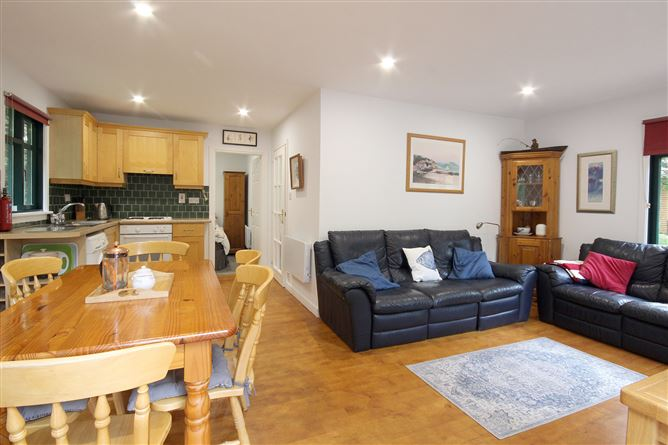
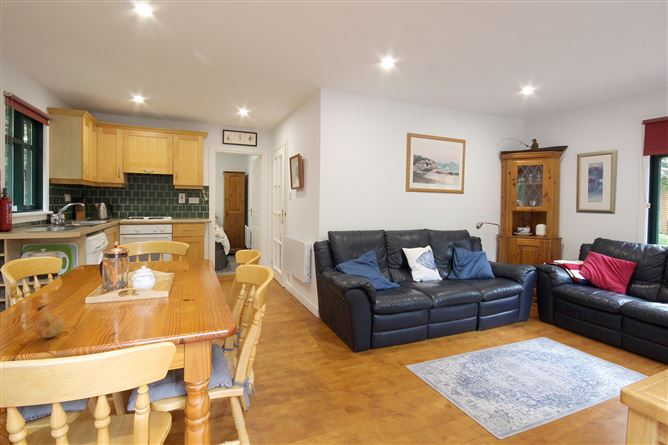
+ fruit [33,313,66,339]
